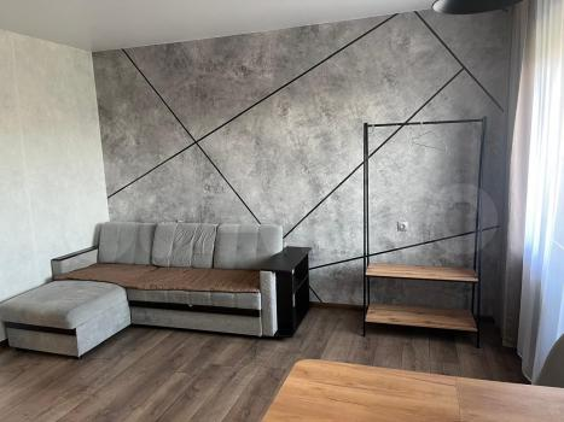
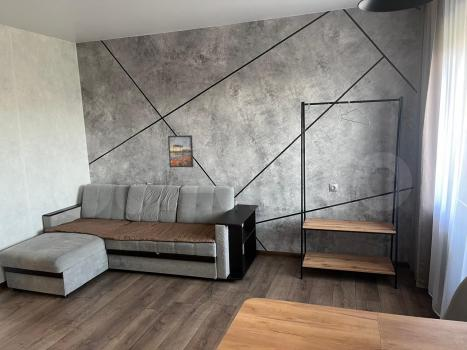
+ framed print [167,134,194,168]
